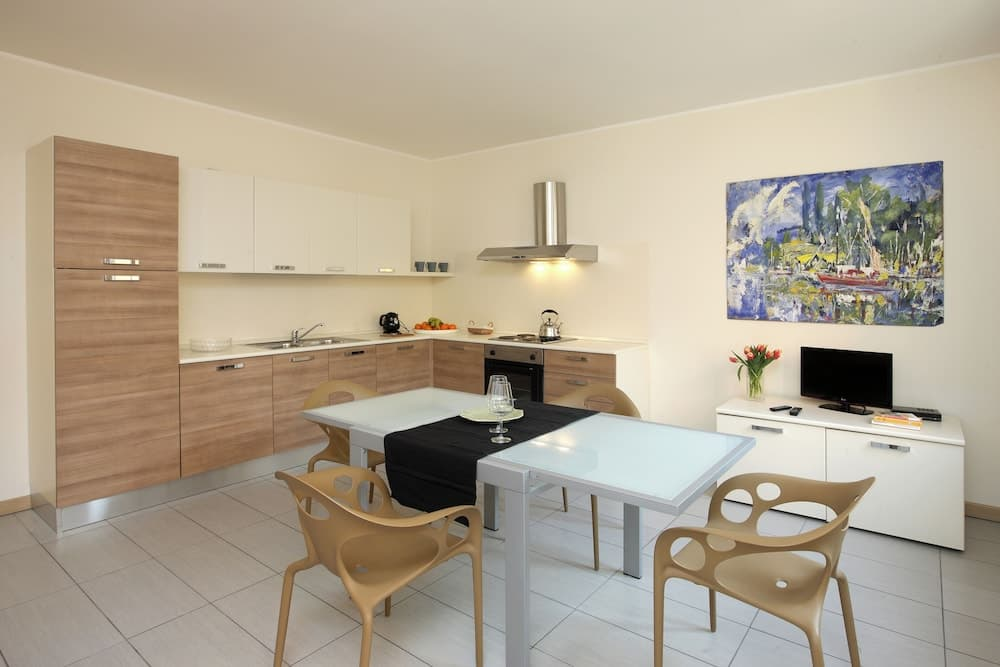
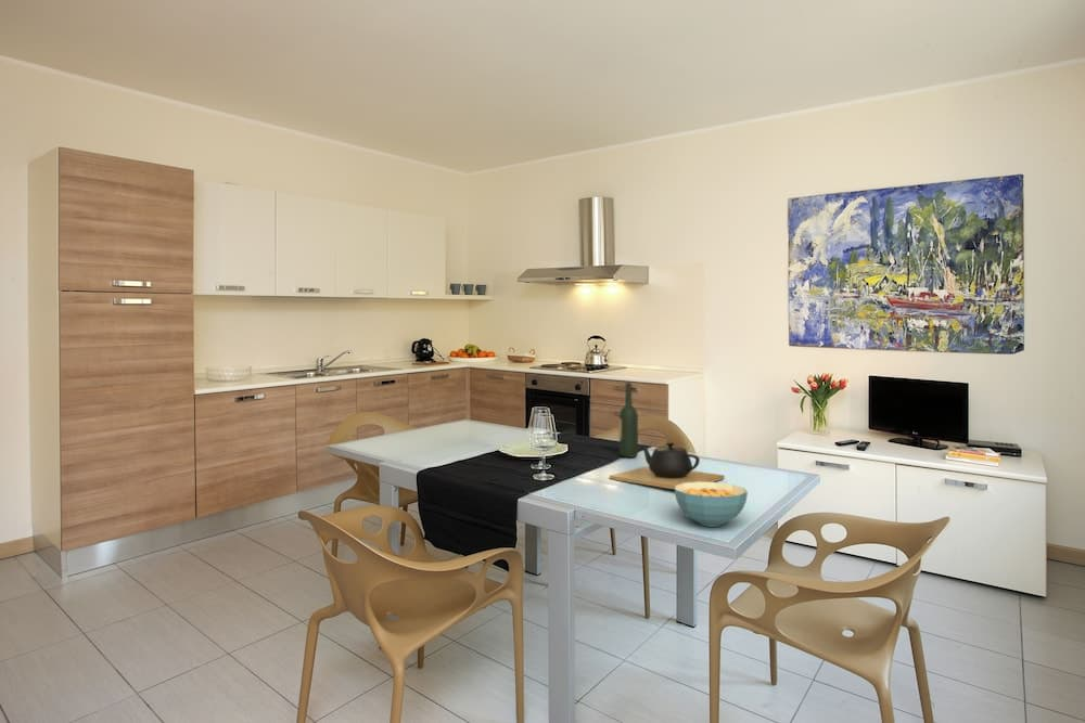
+ wine bottle [618,382,639,459]
+ cereal bowl [674,481,749,528]
+ teapot [609,441,726,490]
